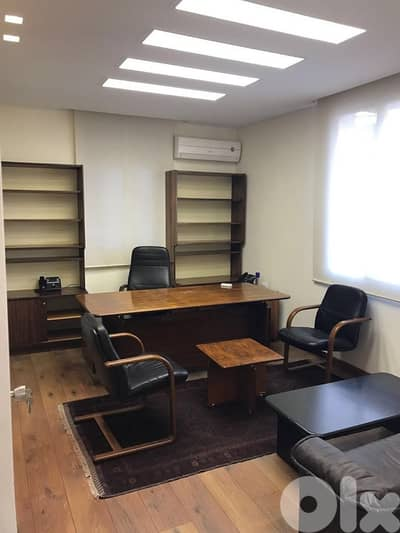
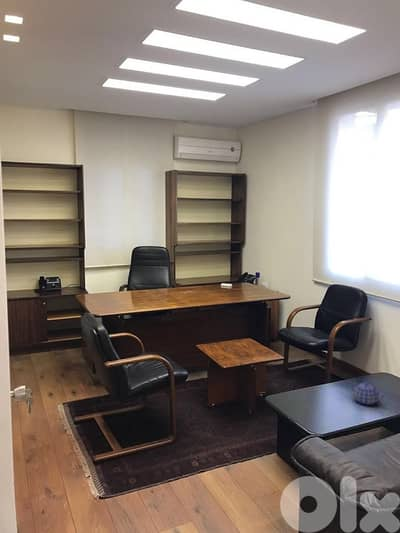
+ teapot [347,379,385,406]
